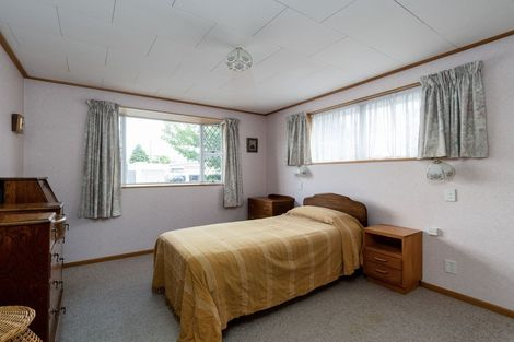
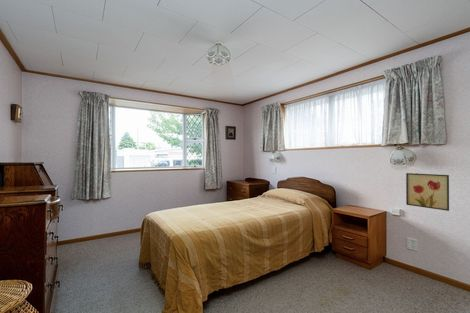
+ wall art [405,172,450,212]
